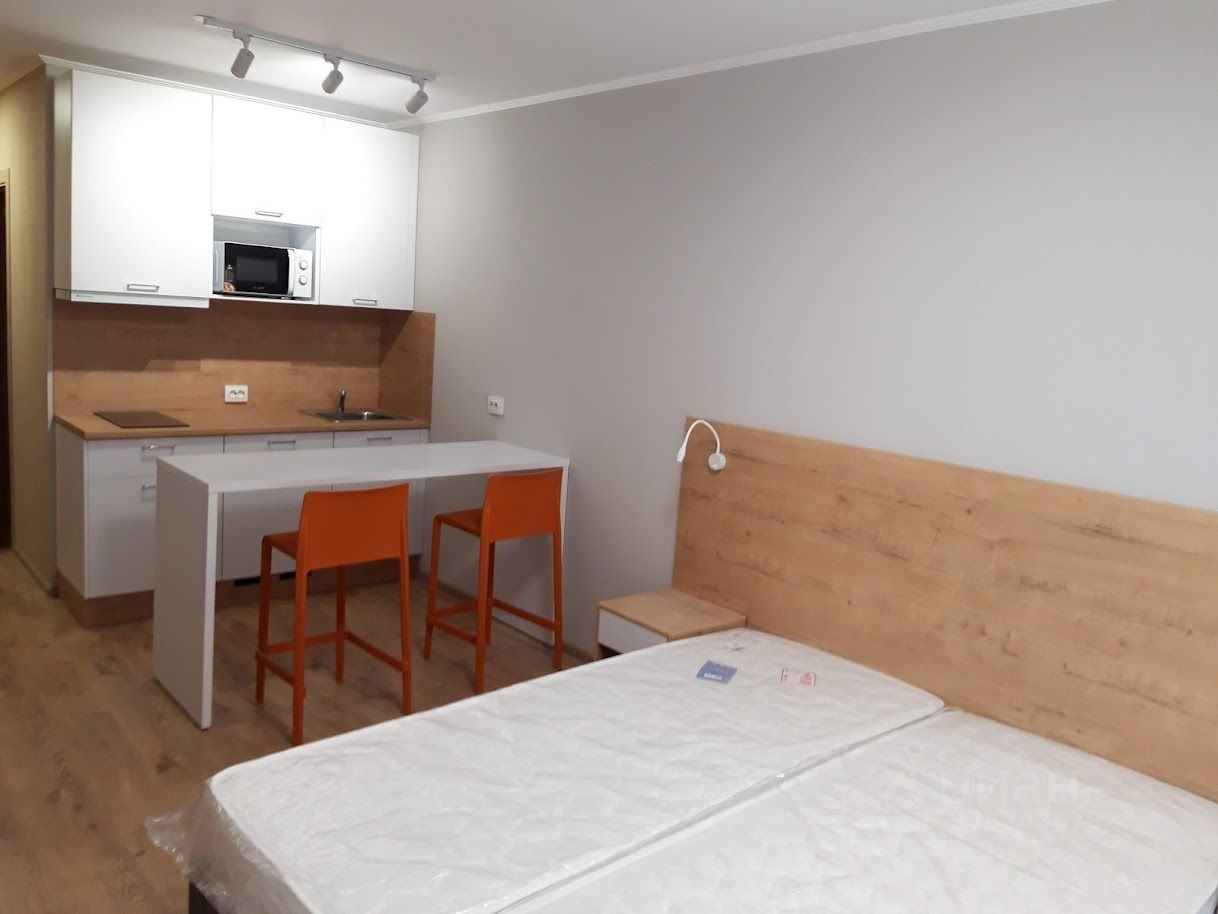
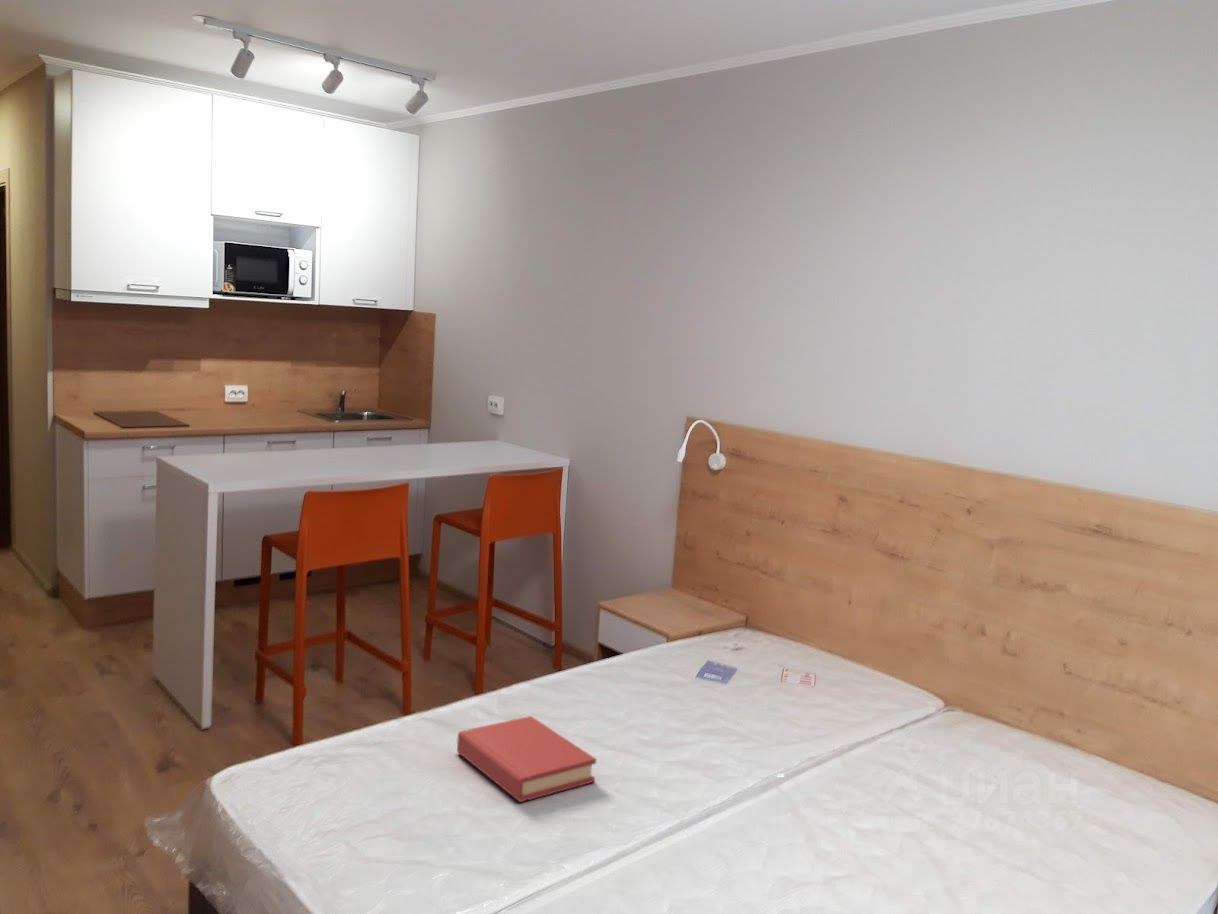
+ hardback book [456,715,597,803]
